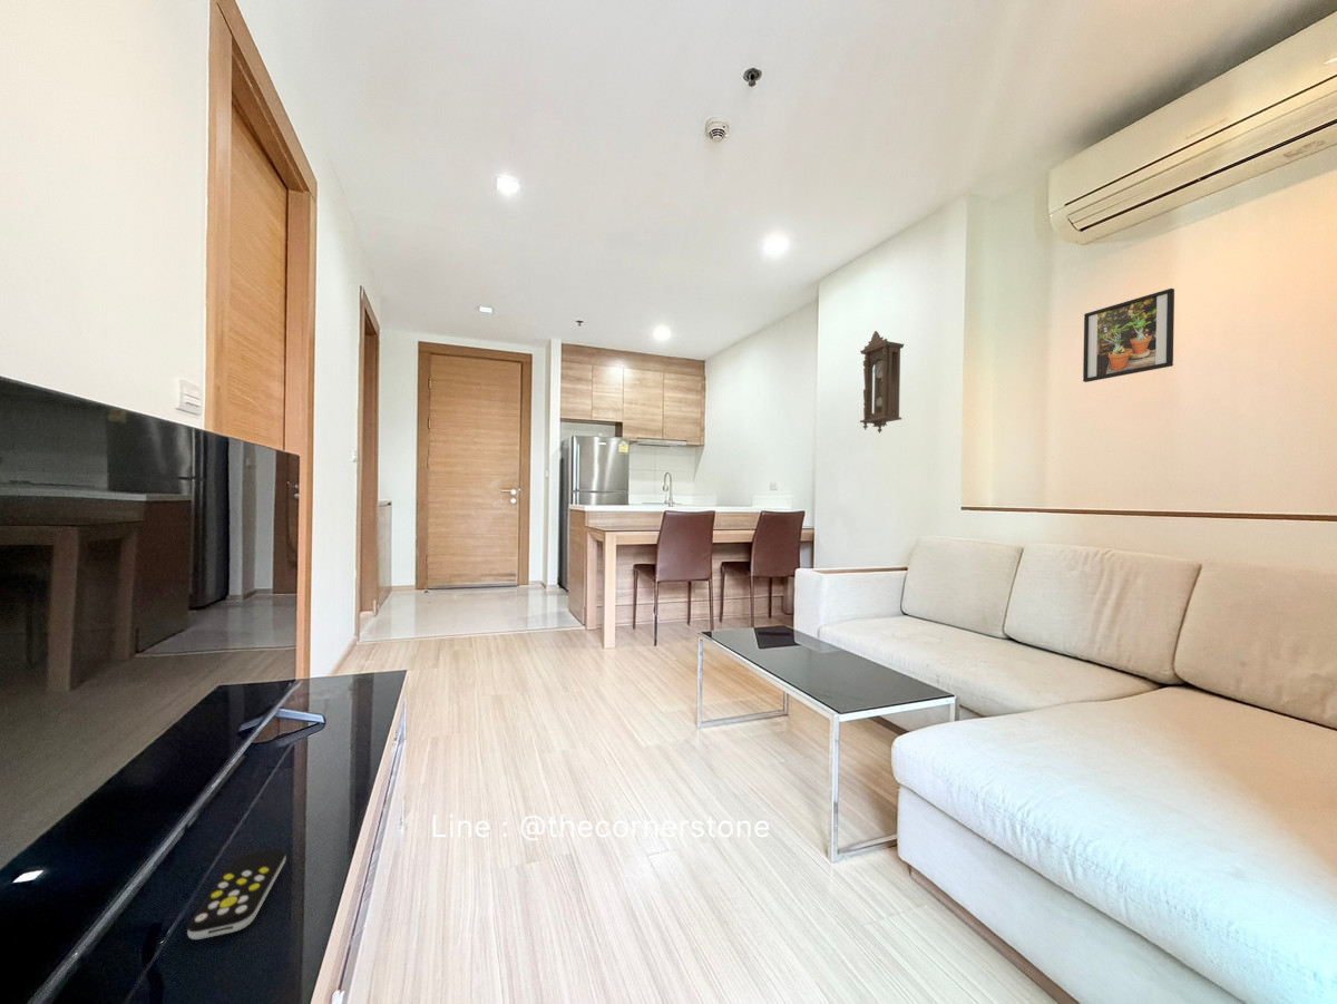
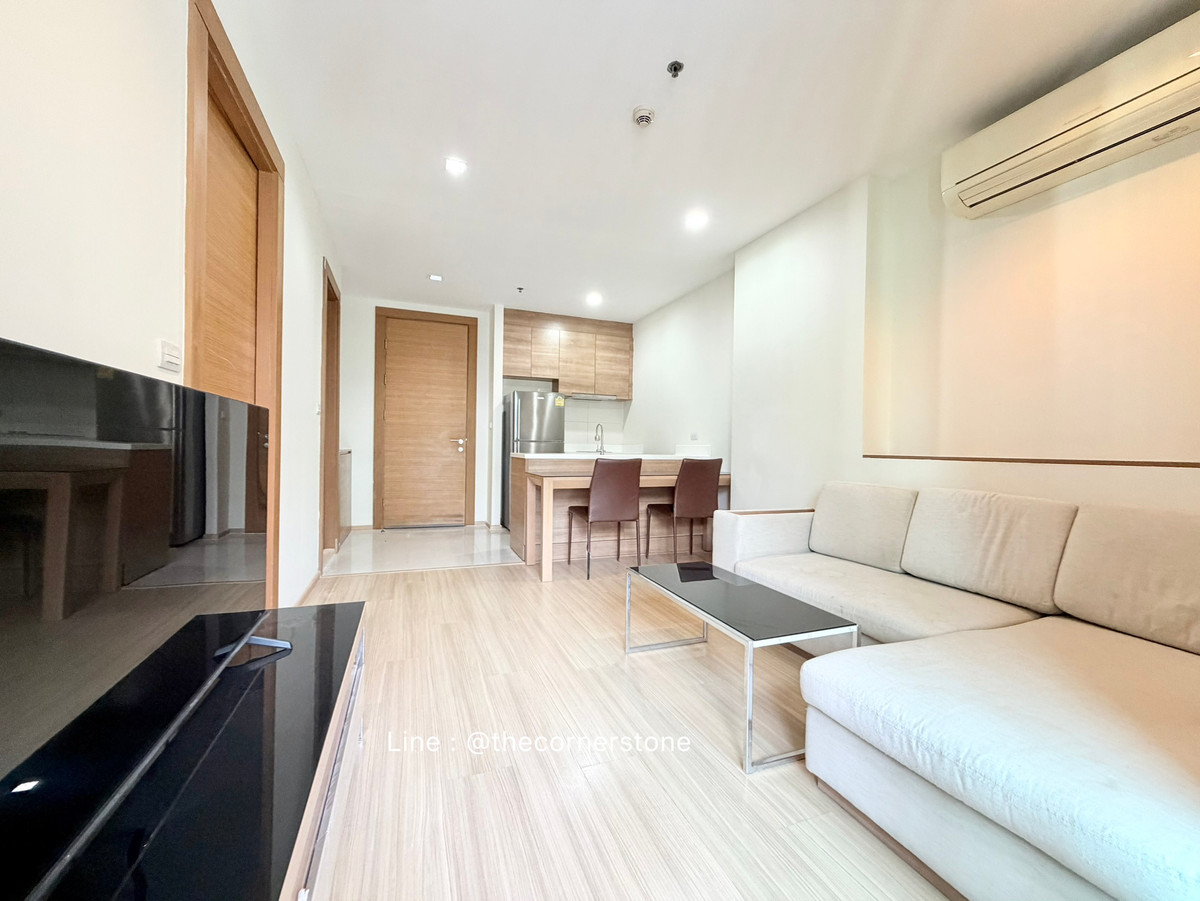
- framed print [1082,287,1175,383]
- remote control [186,847,287,940]
- pendulum clock [859,330,906,435]
